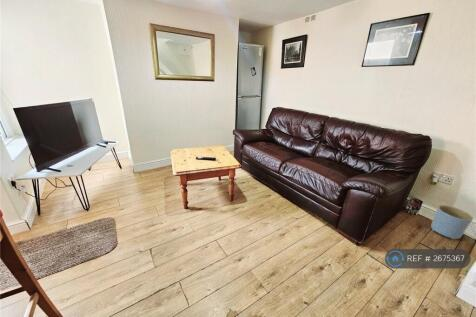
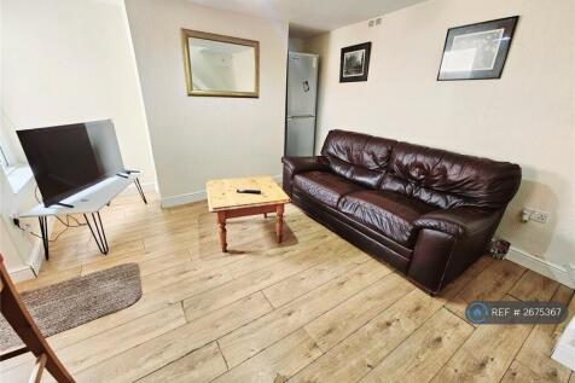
- planter [430,204,474,240]
